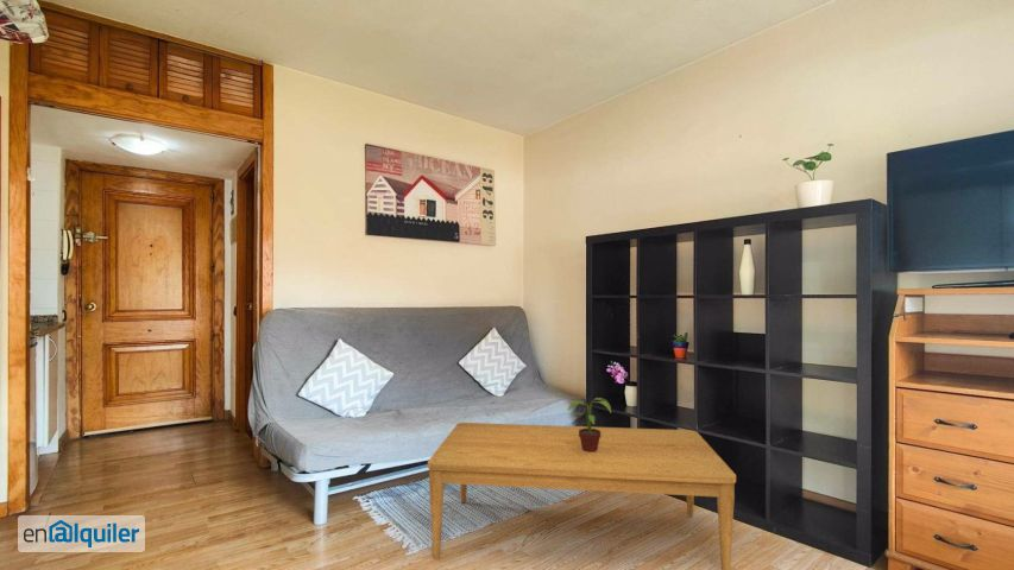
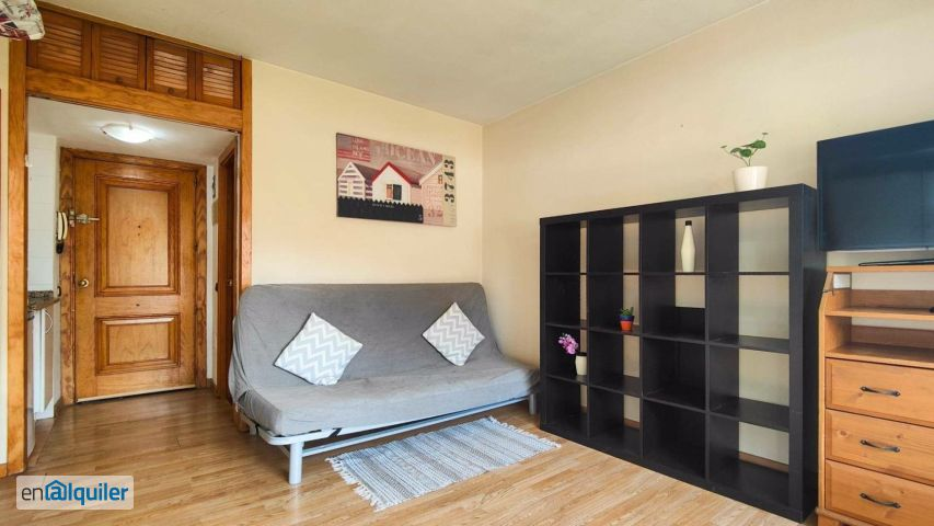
- potted plant [566,397,612,452]
- coffee table [427,422,737,570]
